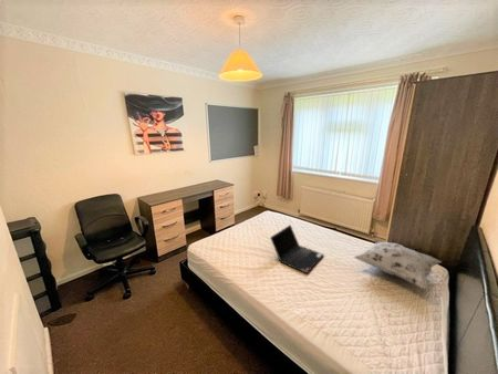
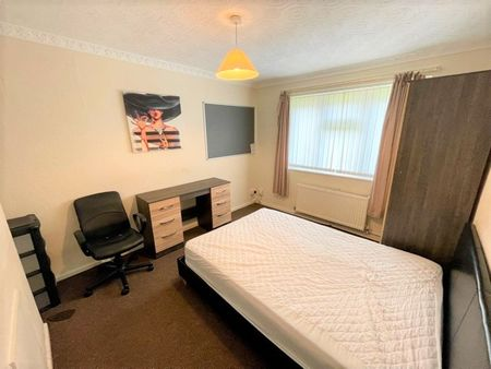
- decorative pillow [353,238,443,290]
- laptop computer [269,224,325,274]
